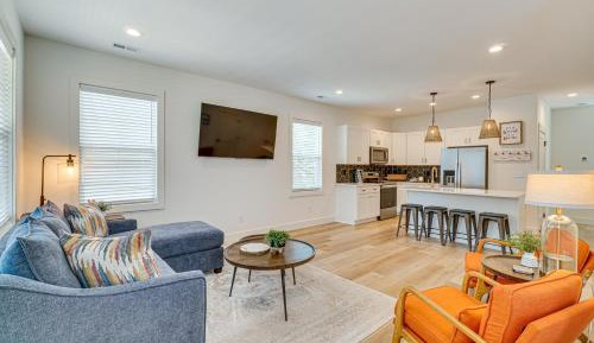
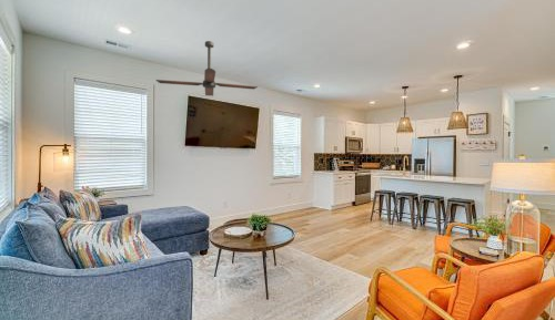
+ ceiling fan [154,40,259,97]
